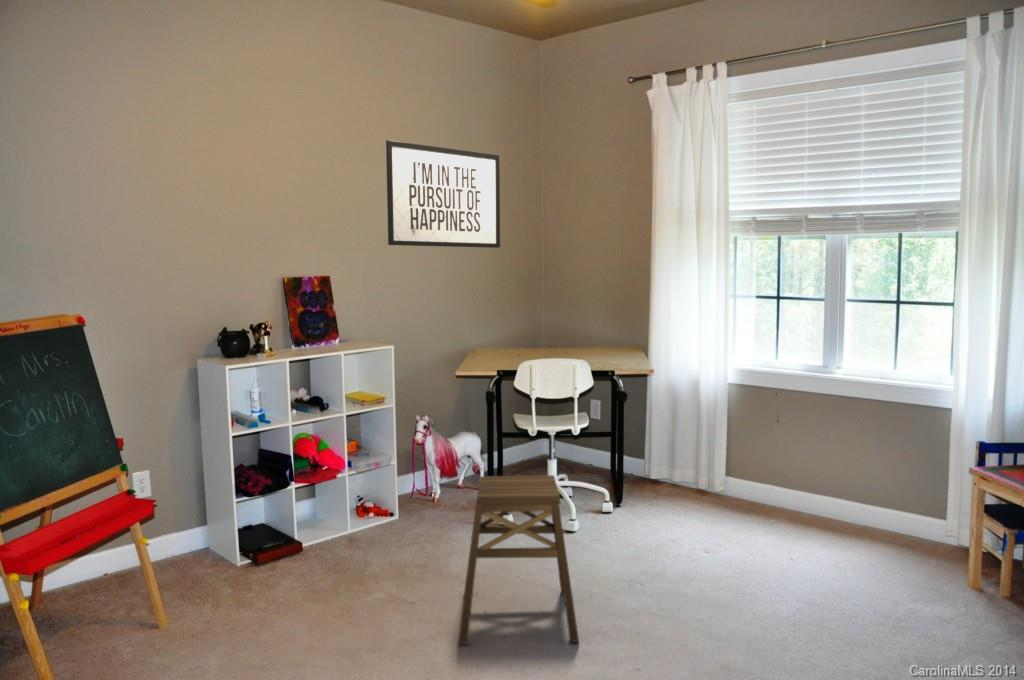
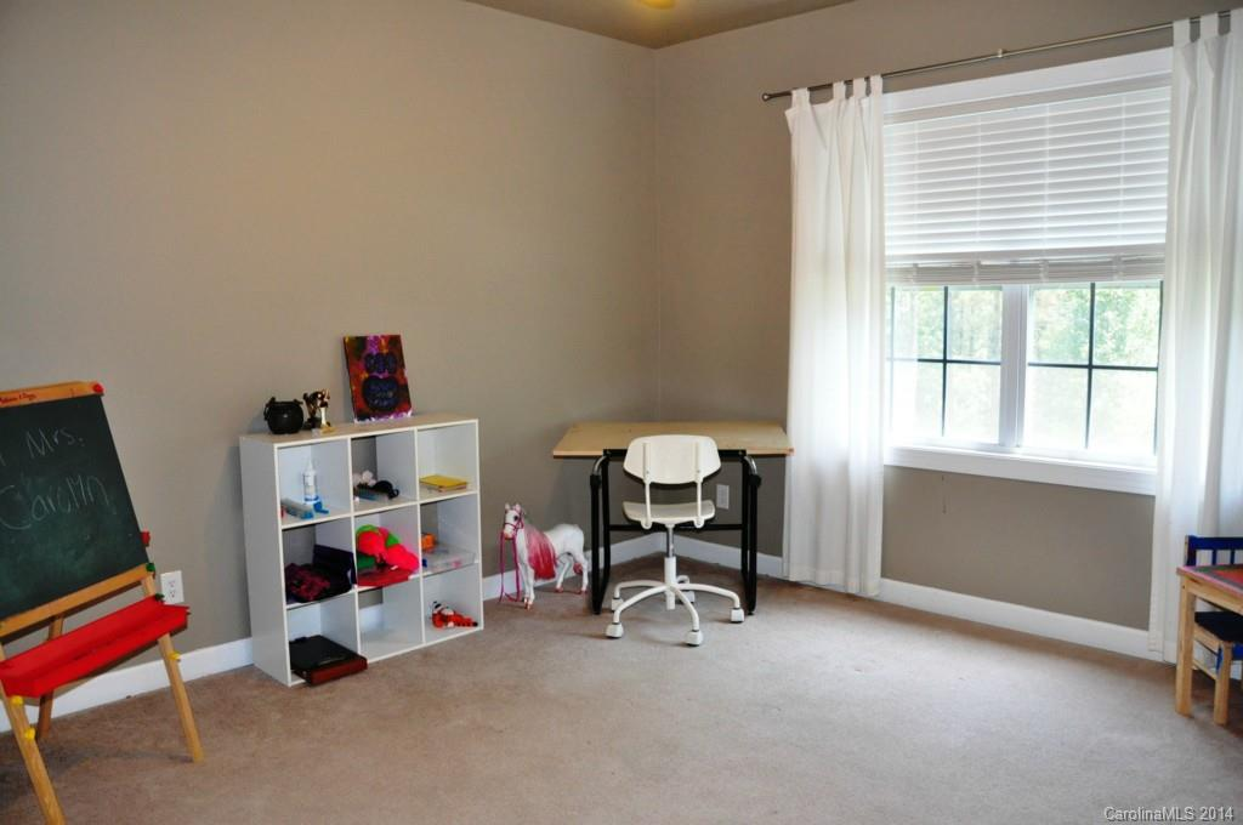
- stool [457,474,580,644]
- mirror [385,139,501,249]
